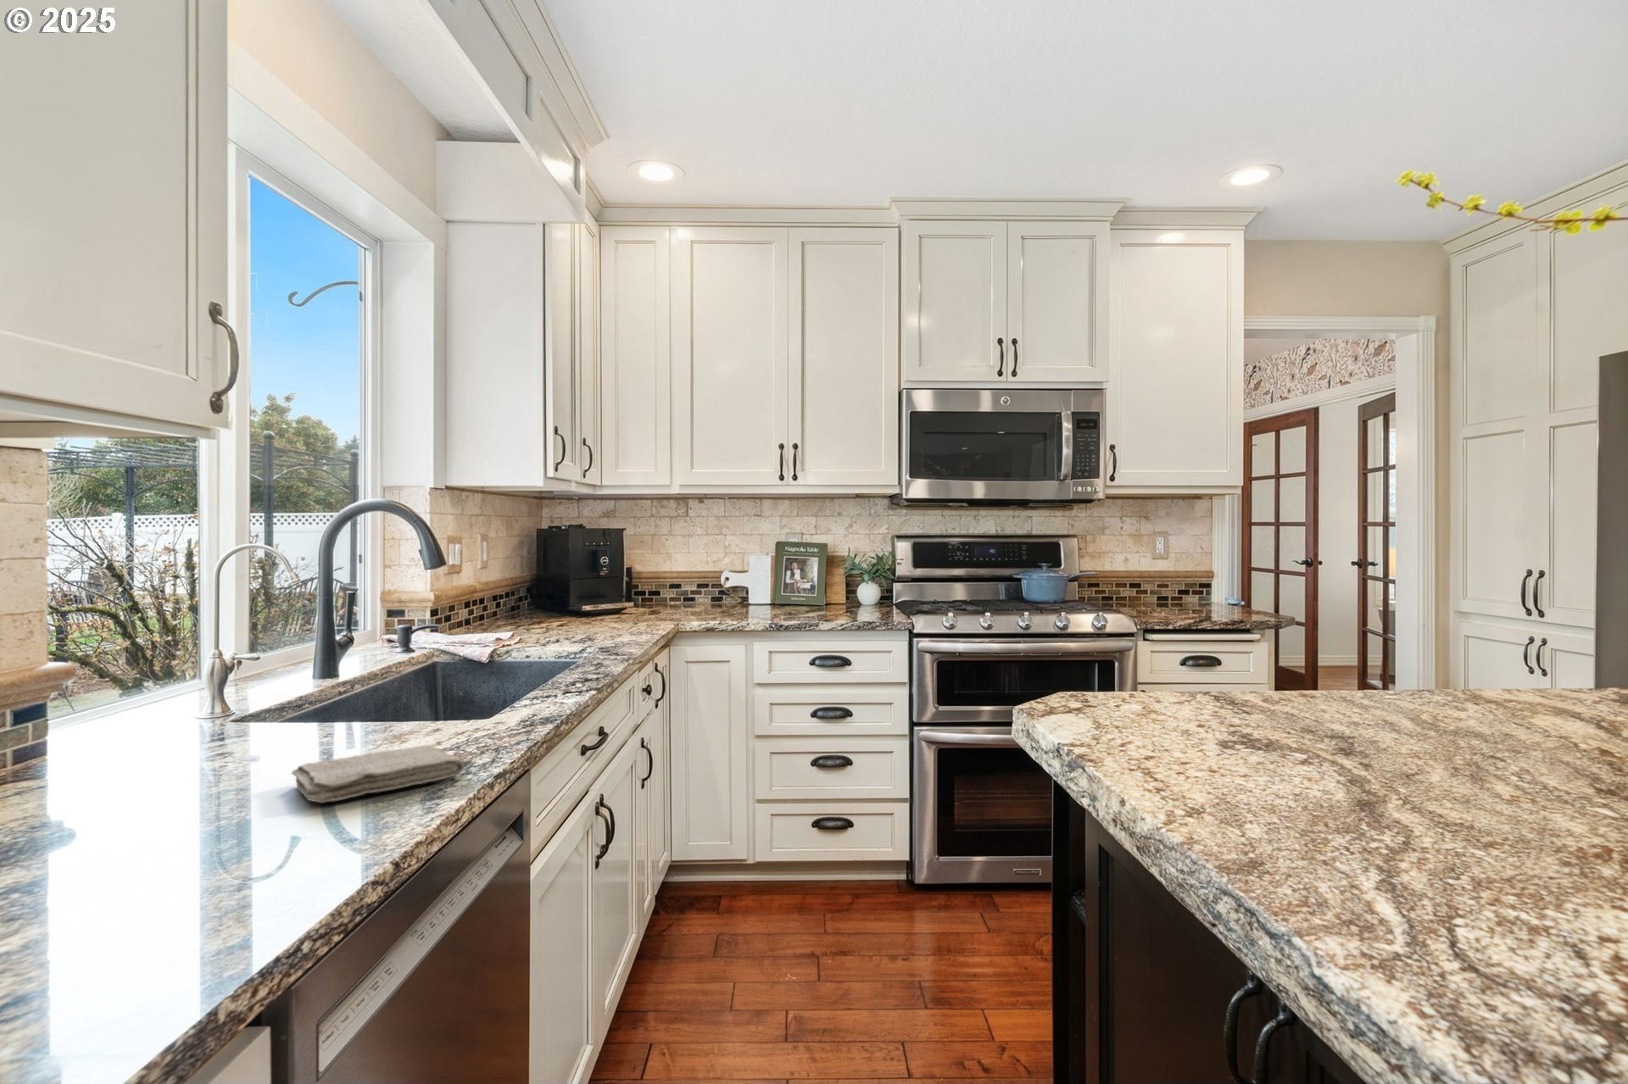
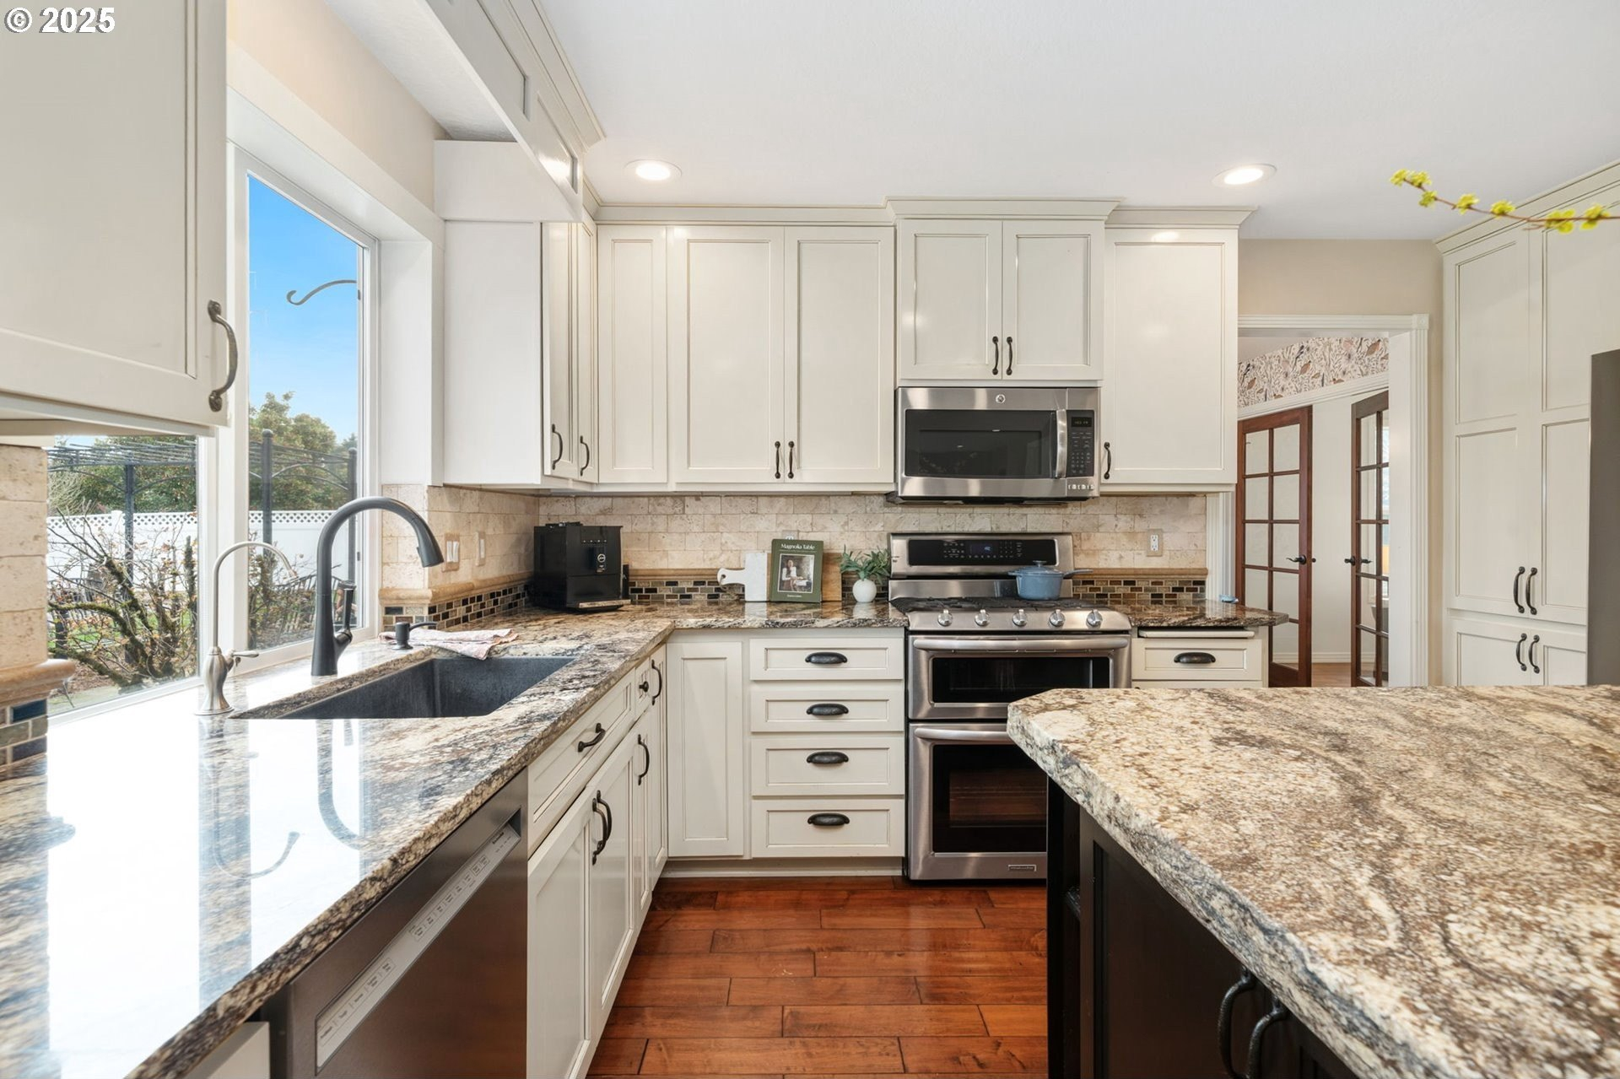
- washcloth [290,744,466,803]
